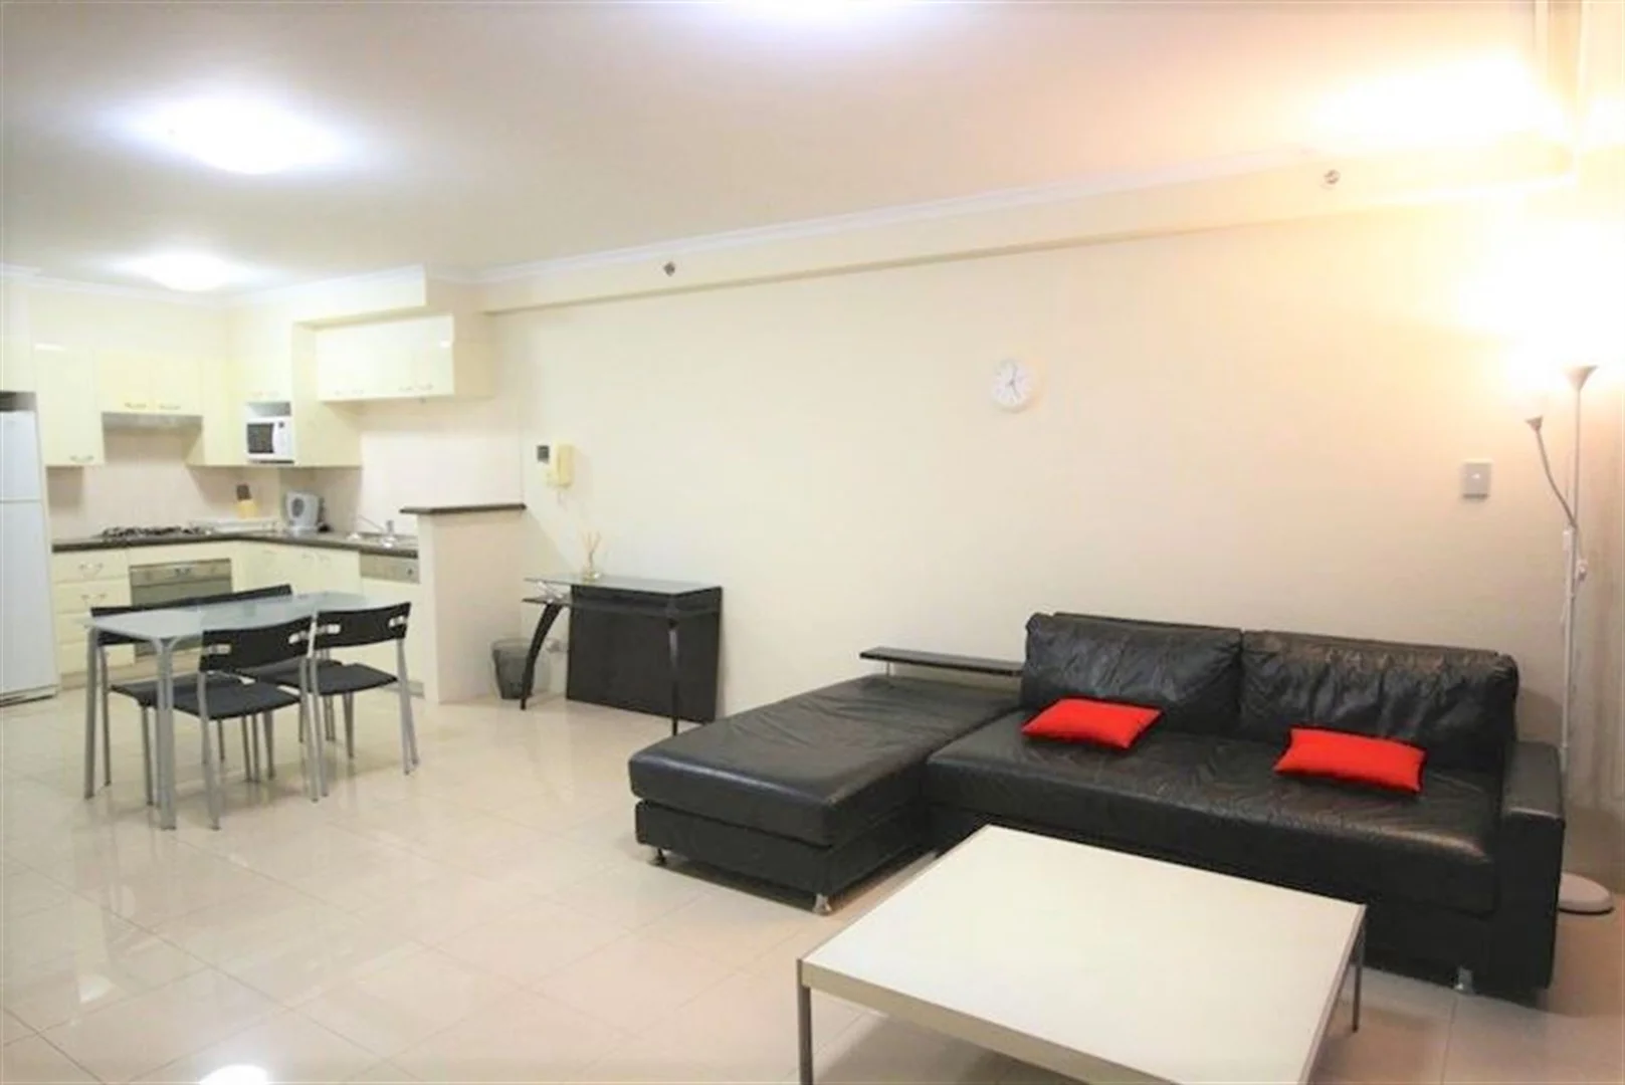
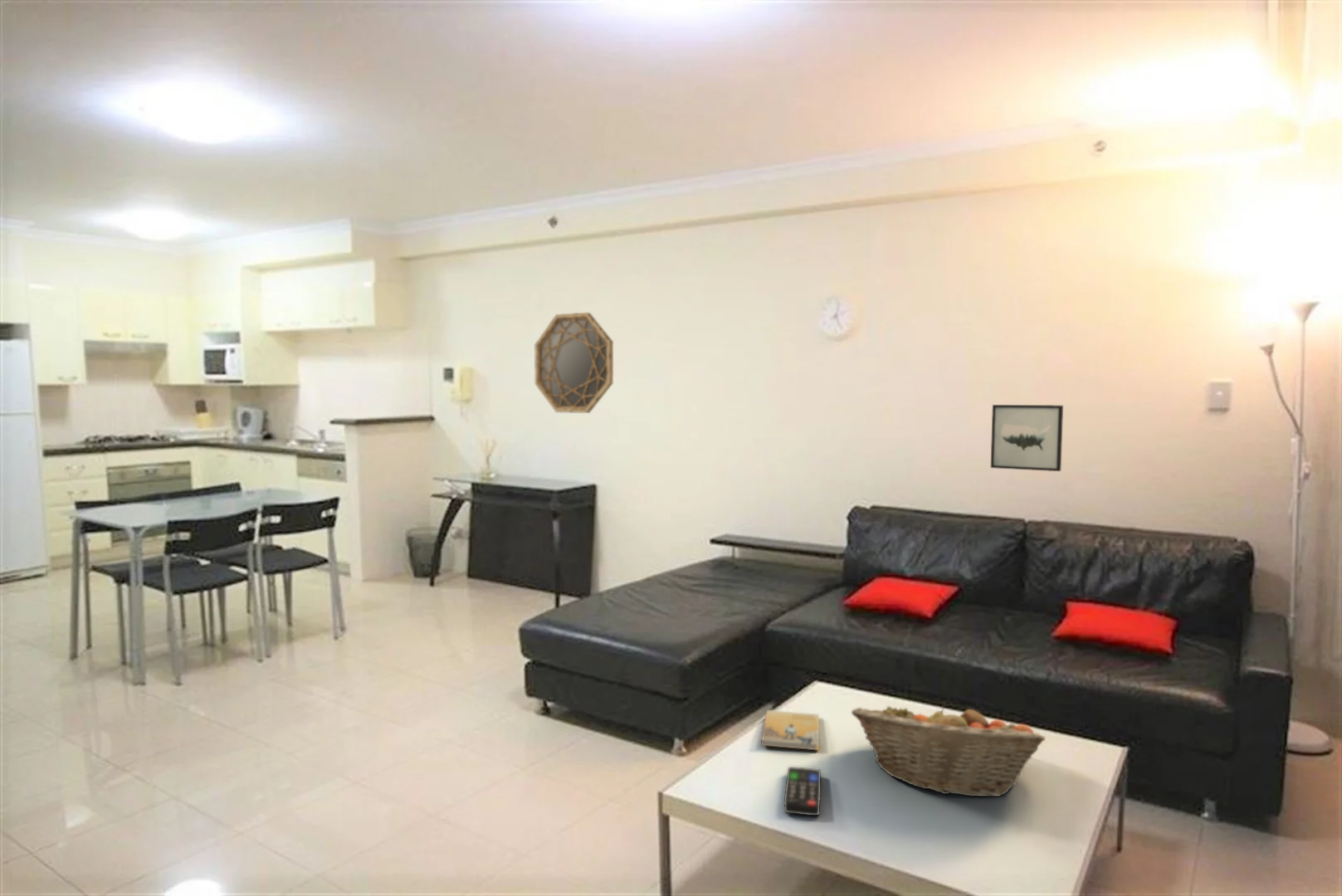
+ remote control [783,766,822,816]
+ fruit basket [851,700,1046,797]
+ wall art [990,404,1064,472]
+ home mirror [534,312,614,414]
+ book [760,709,820,751]
